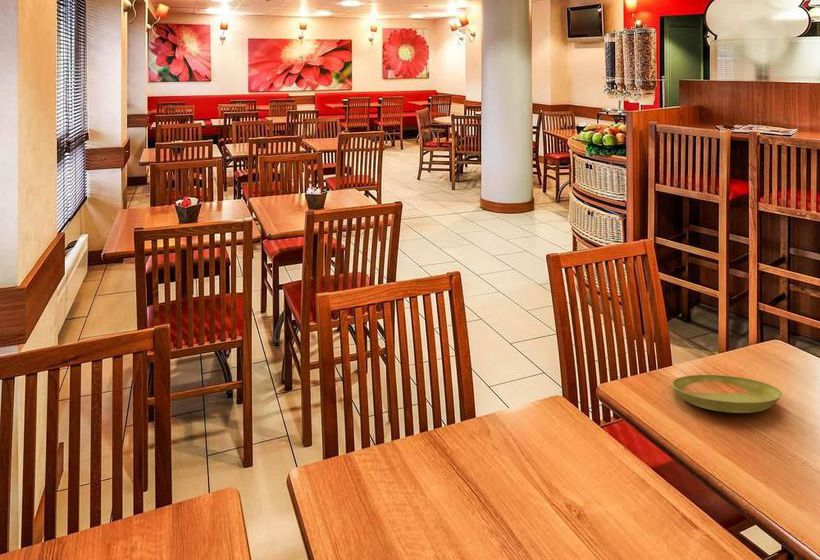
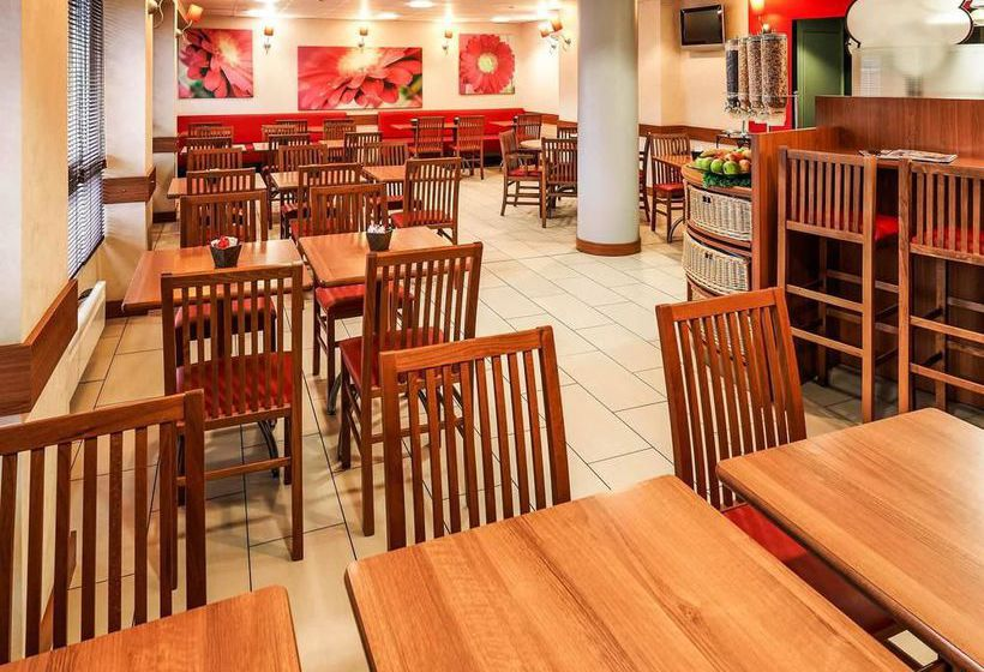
- saucer [671,374,783,414]
